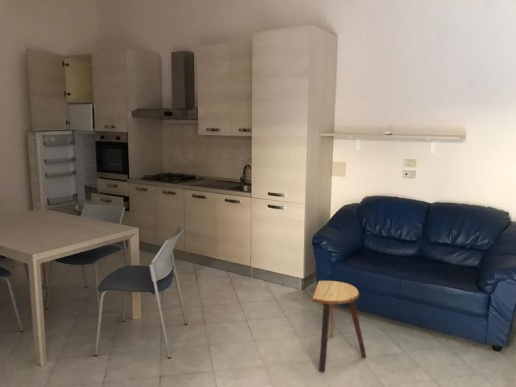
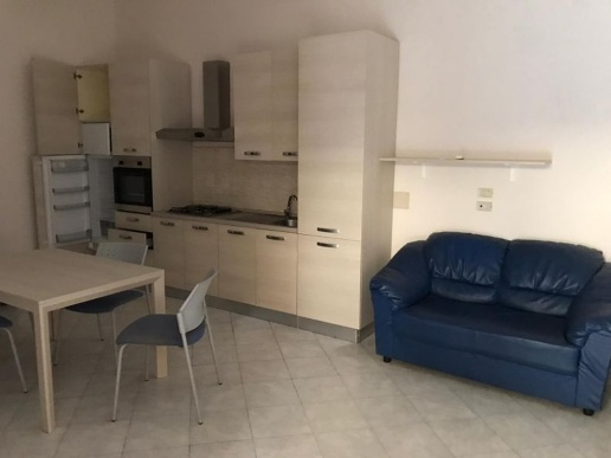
- stool [312,280,367,373]
